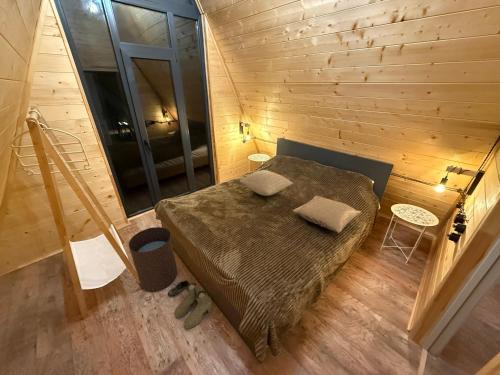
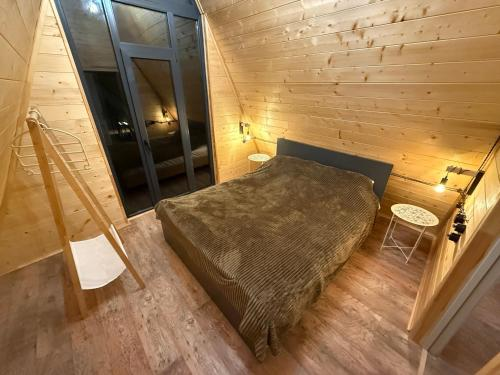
- pillow [292,195,362,234]
- shoe [167,279,190,298]
- waste bin [128,226,178,293]
- pillow [239,169,294,197]
- boots [174,282,213,330]
